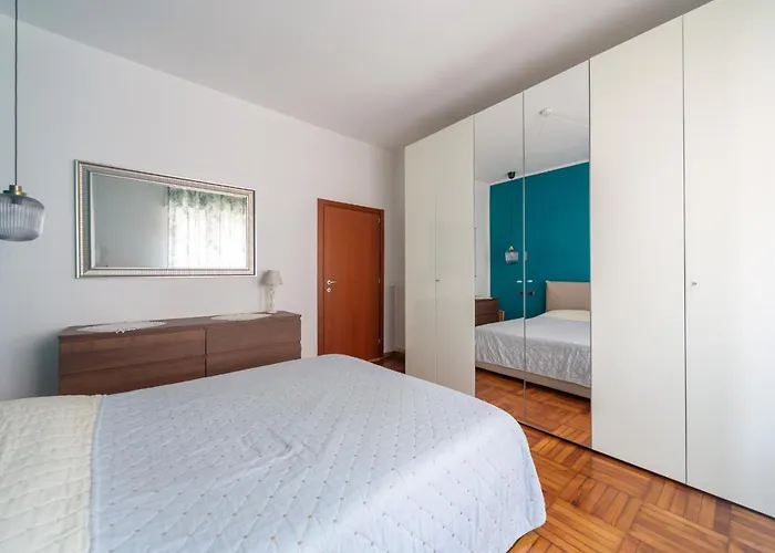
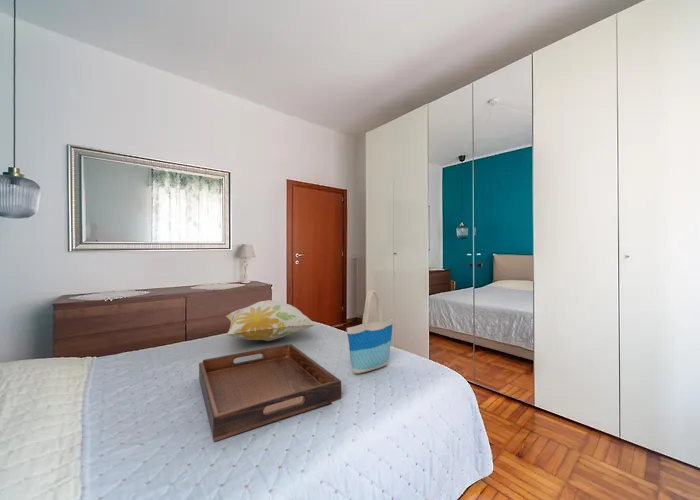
+ decorative pillow [225,299,318,342]
+ serving tray [198,343,342,442]
+ tote bag [346,289,394,375]
